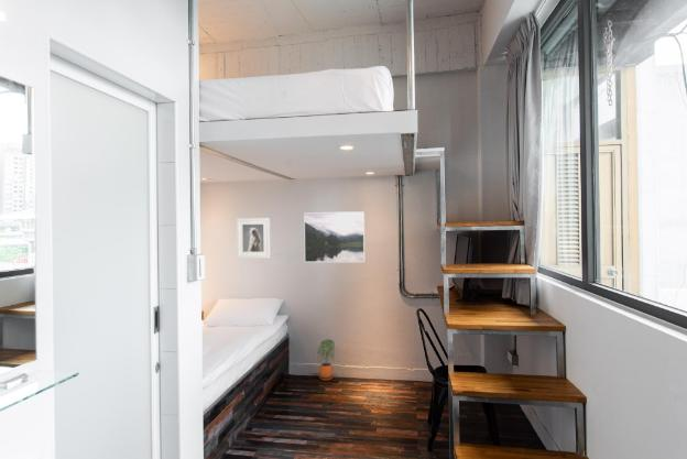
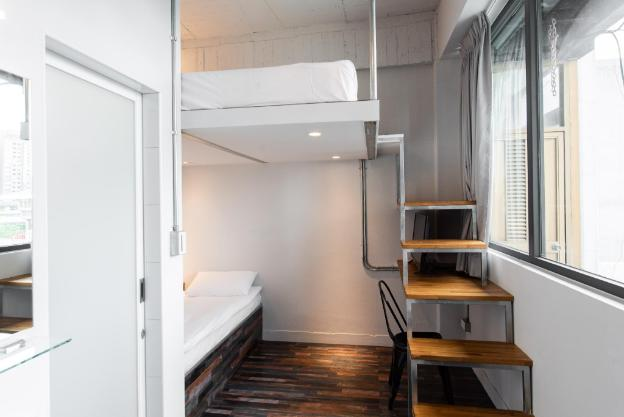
- potted plant [316,338,336,382]
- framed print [303,210,366,263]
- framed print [236,217,271,259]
